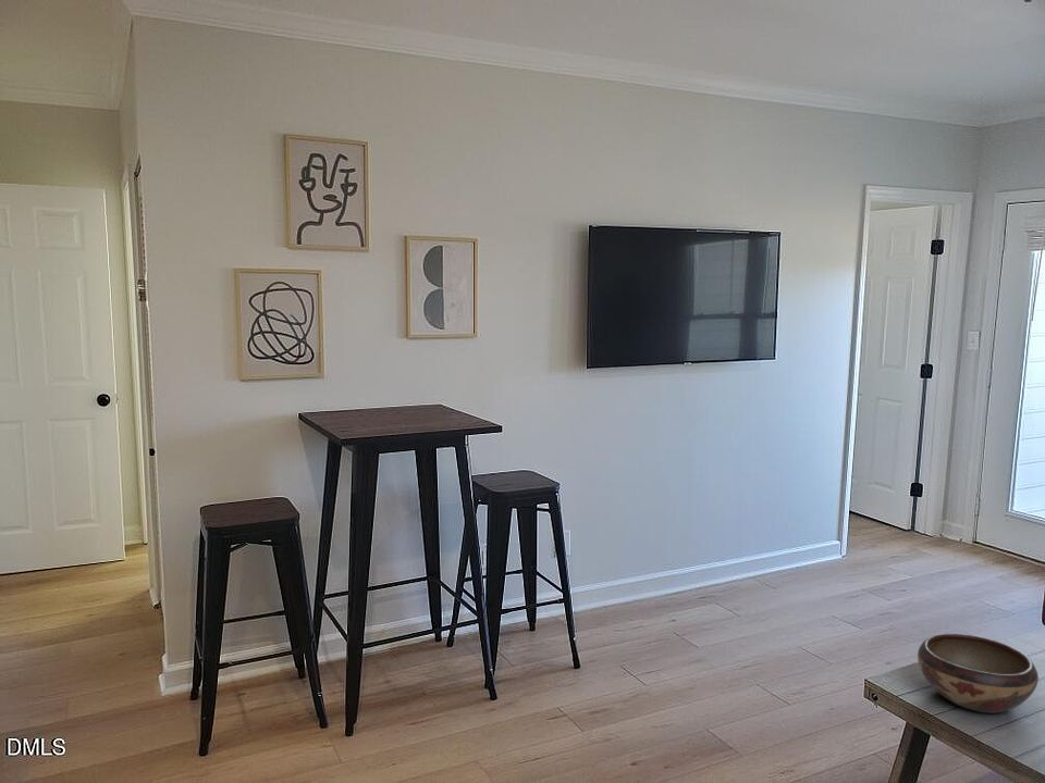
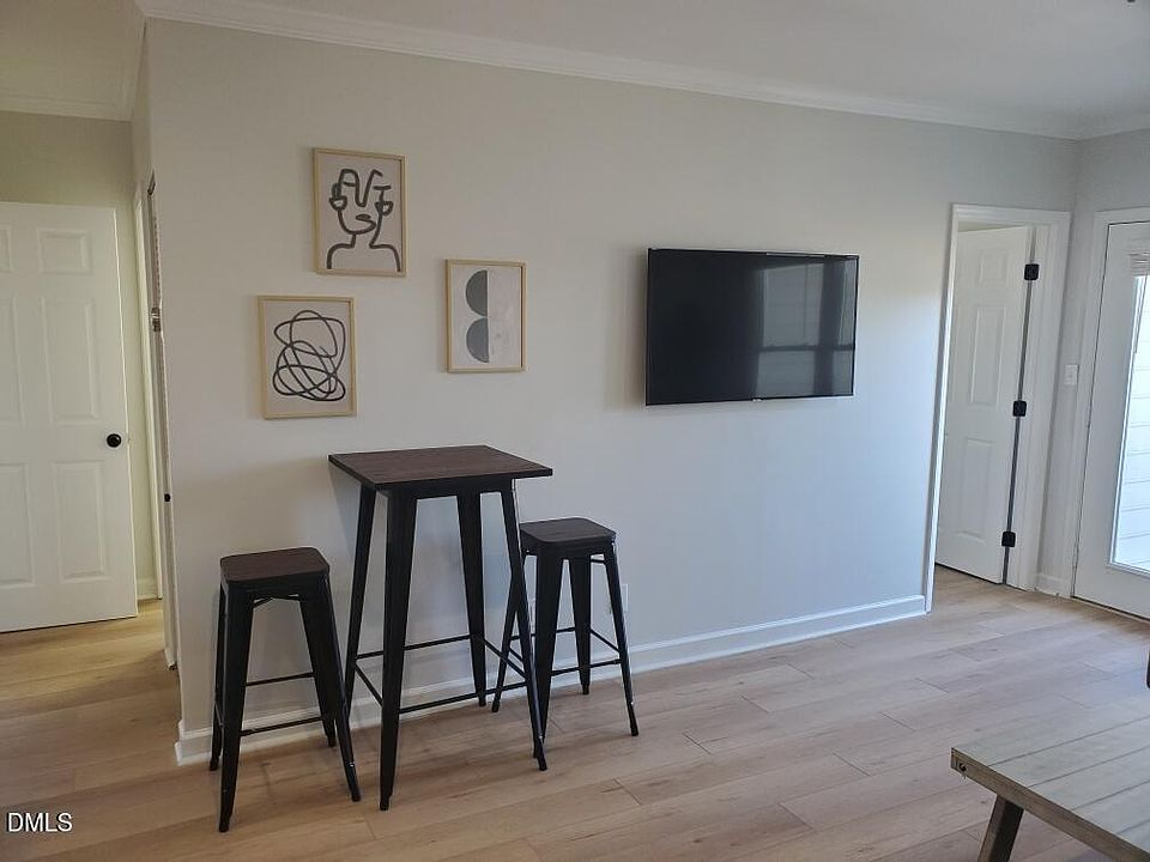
- decorative bowl [917,633,1040,714]
